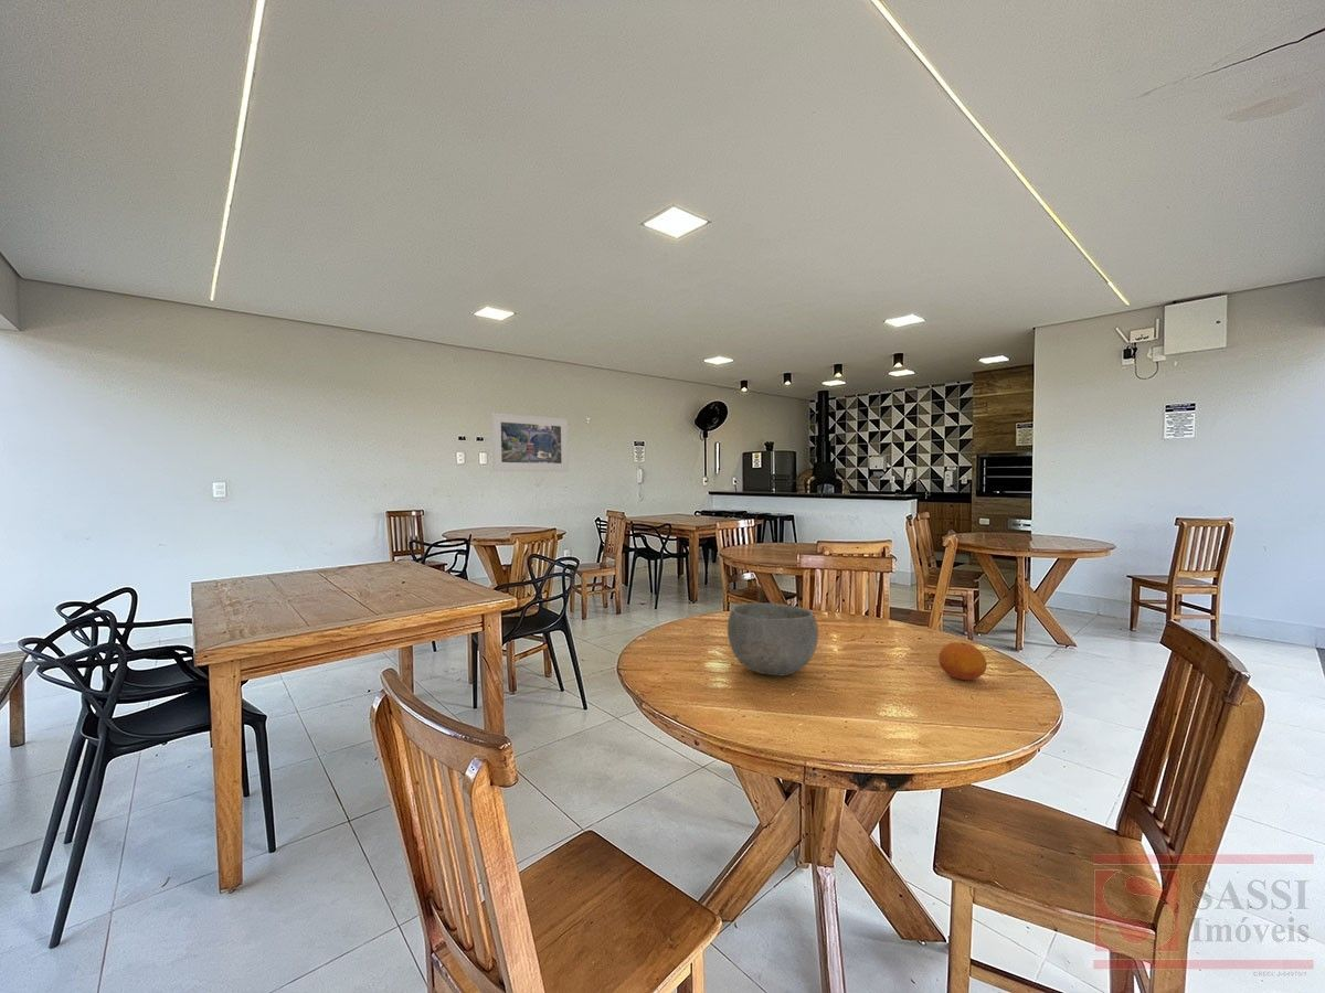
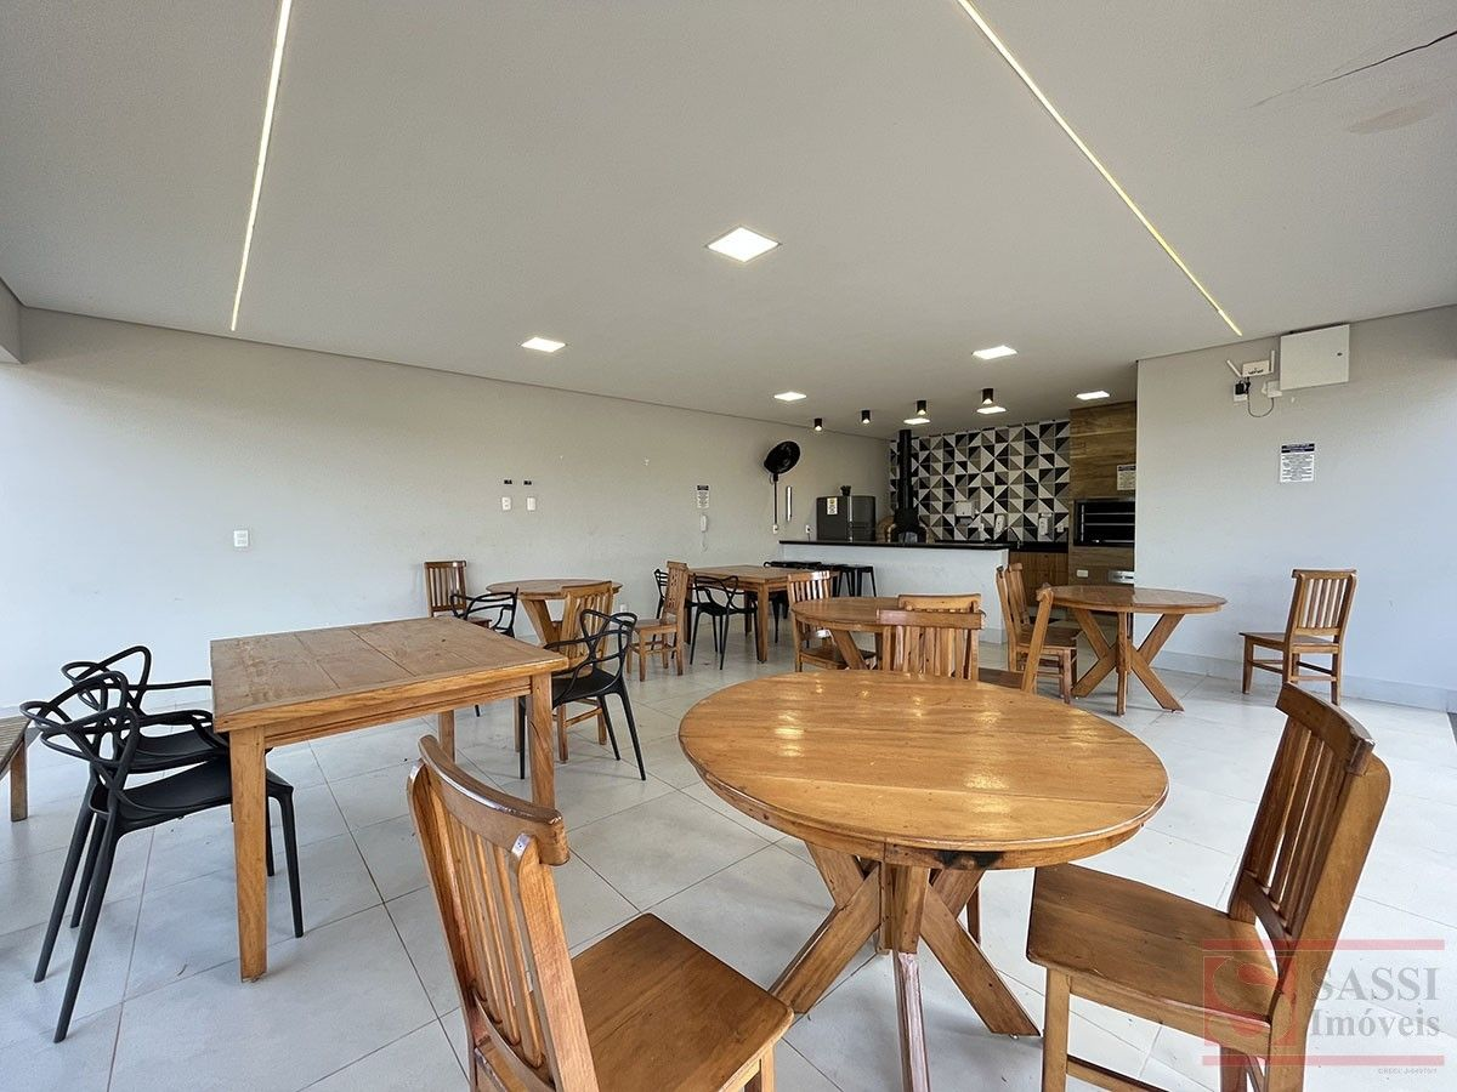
- fruit [937,641,988,681]
- bowl [727,601,819,677]
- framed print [490,412,570,472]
